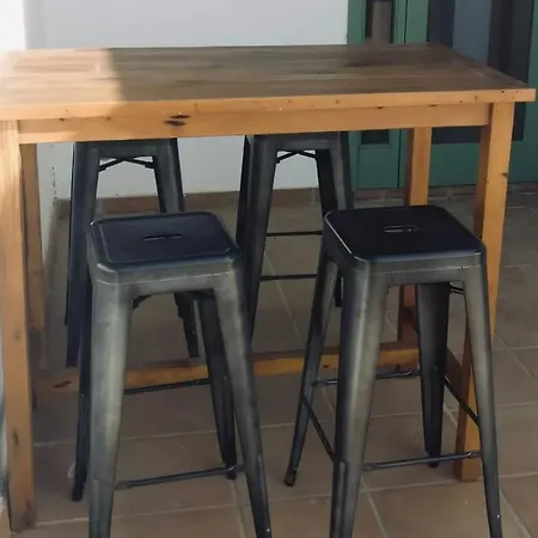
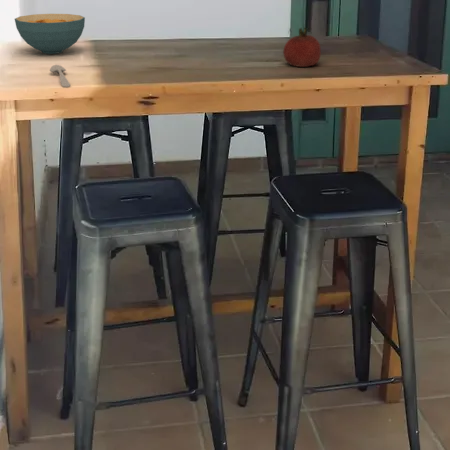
+ fruit [282,26,322,68]
+ cereal bowl [14,13,86,55]
+ spoon [49,64,71,88]
